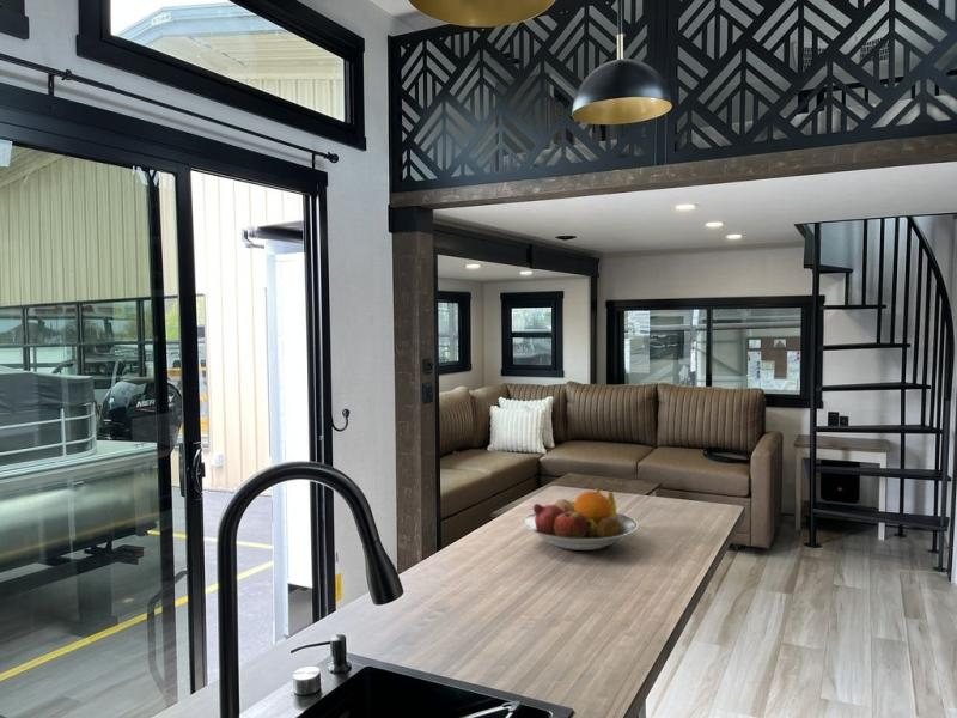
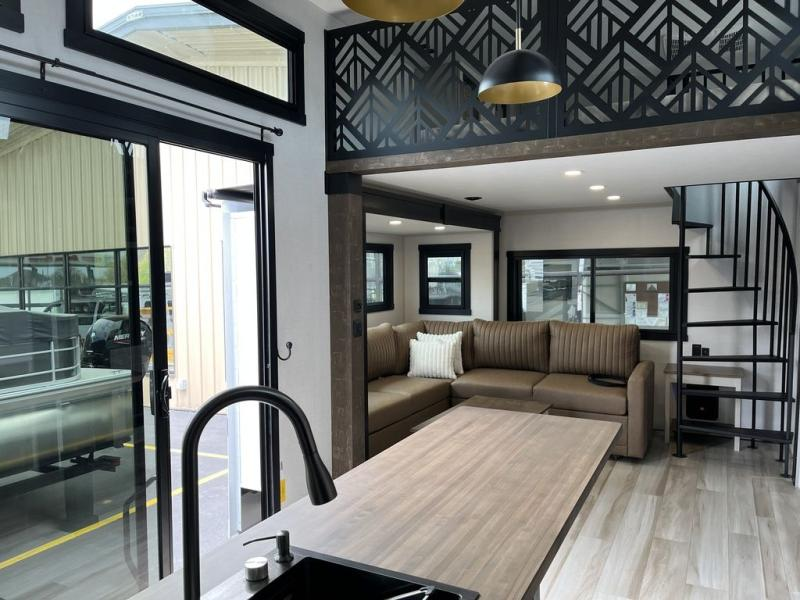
- fruit bowl [520,486,639,552]
